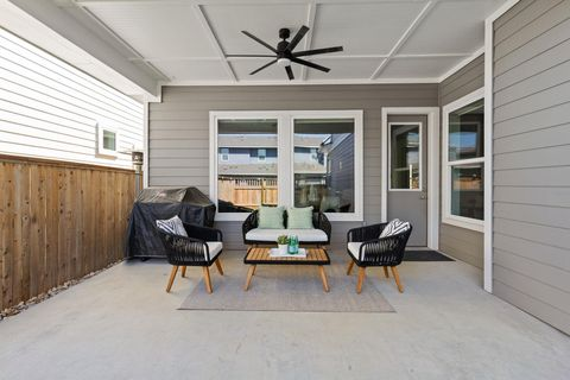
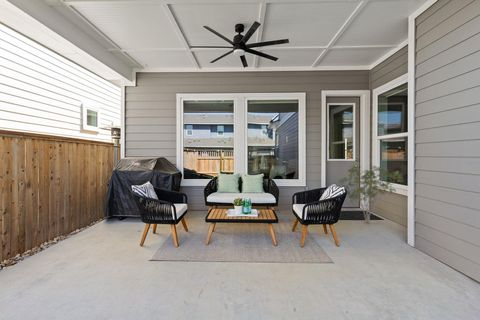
+ shrub [338,165,405,224]
